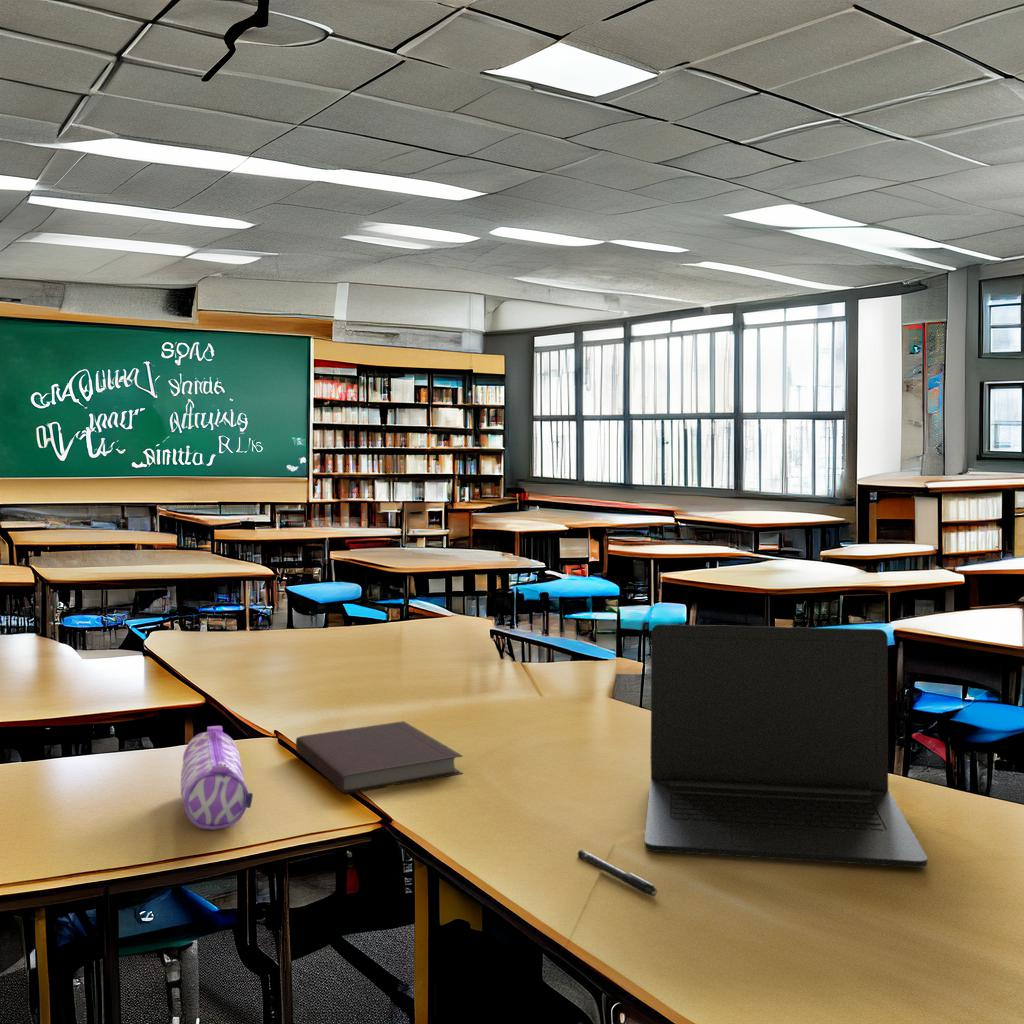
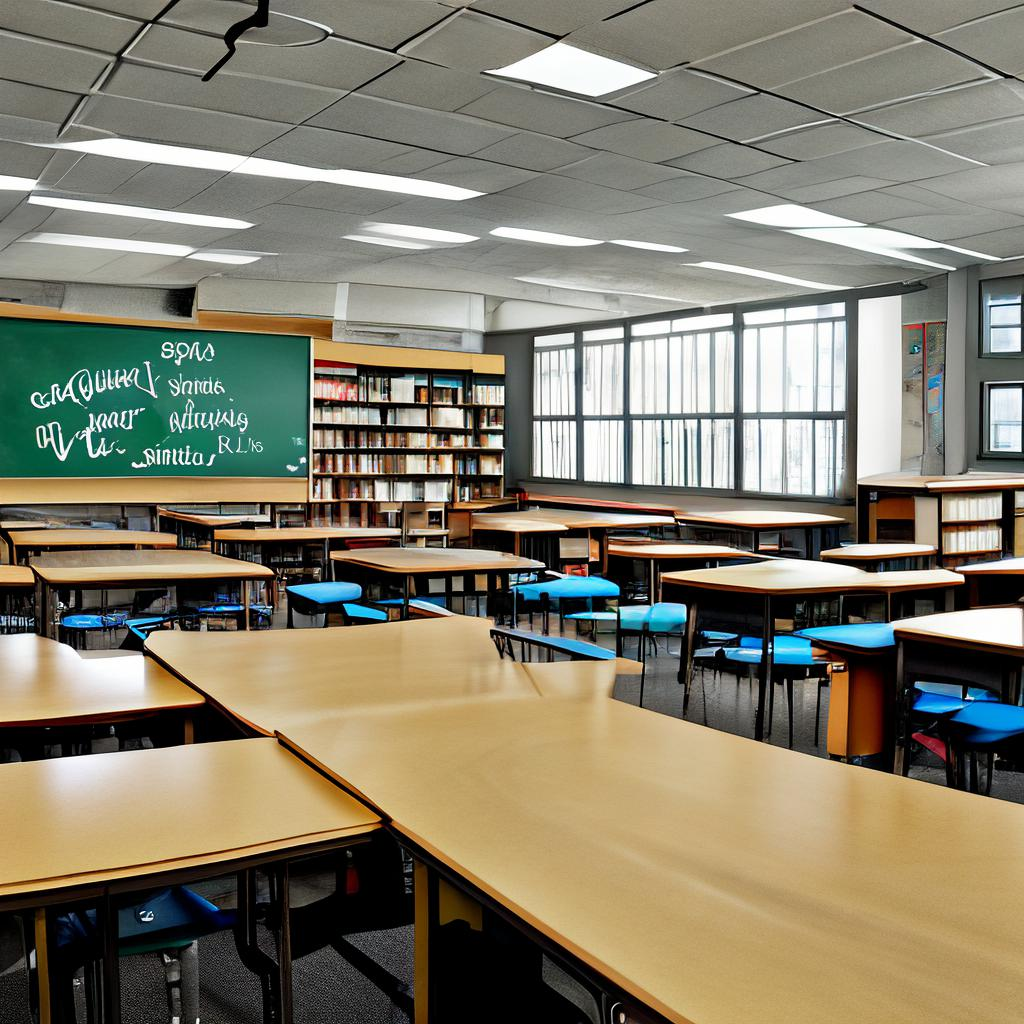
- laptop [644,623,928,869]
- pen [577,849,658,898]
- pencil case [180,725,254,831]
- notebook [295,720,464,795]
